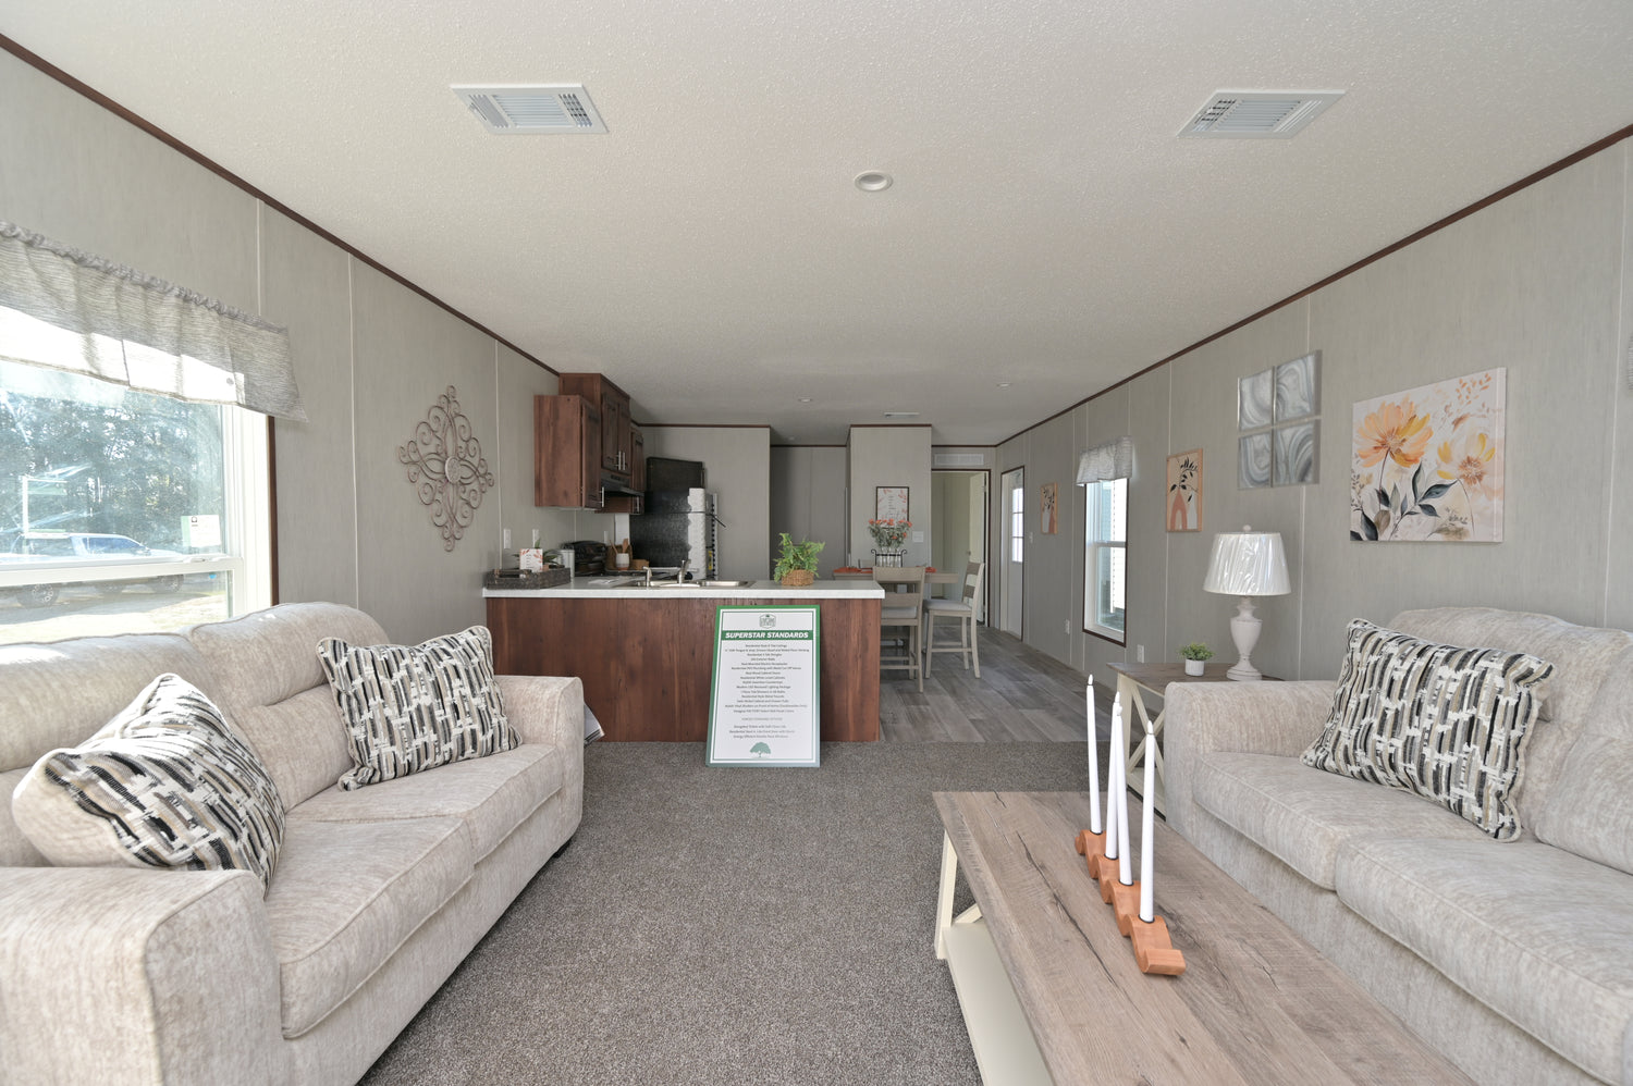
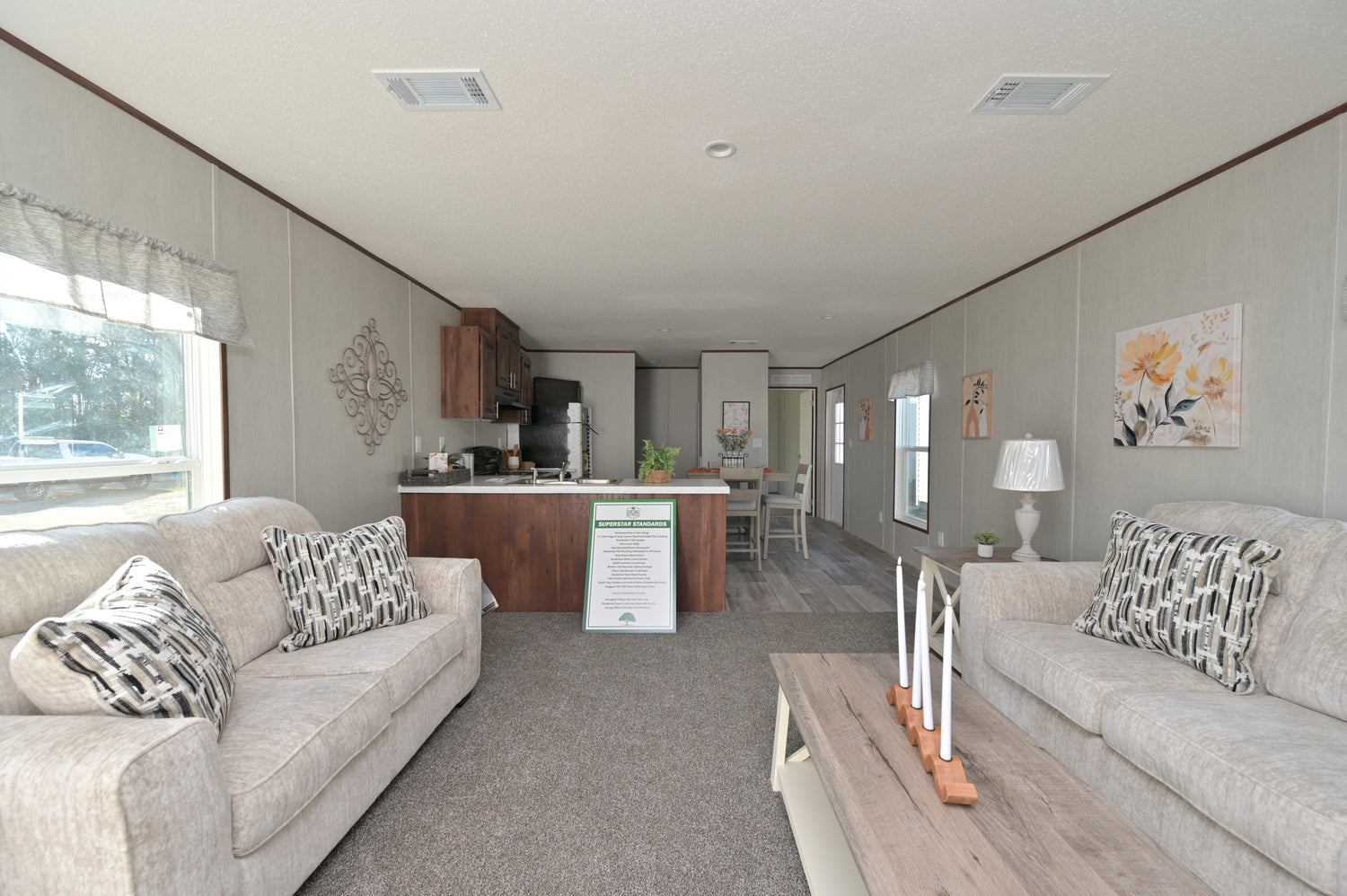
- wall art [1235,348,1324,492]
